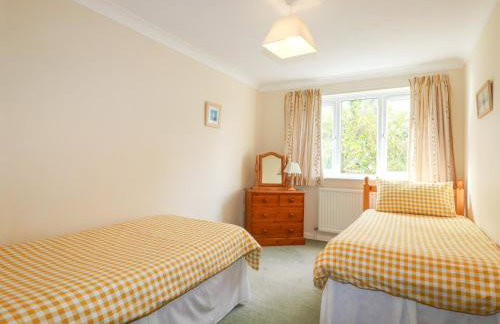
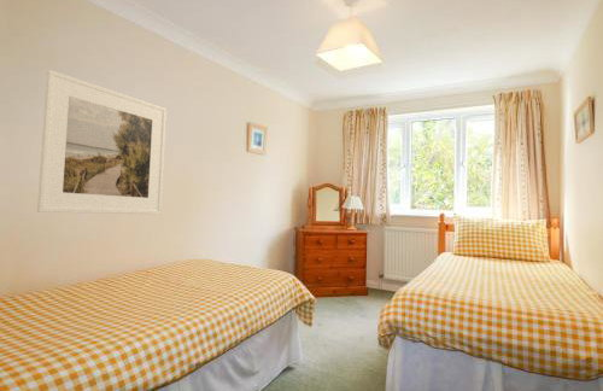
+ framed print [36,69,168,215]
